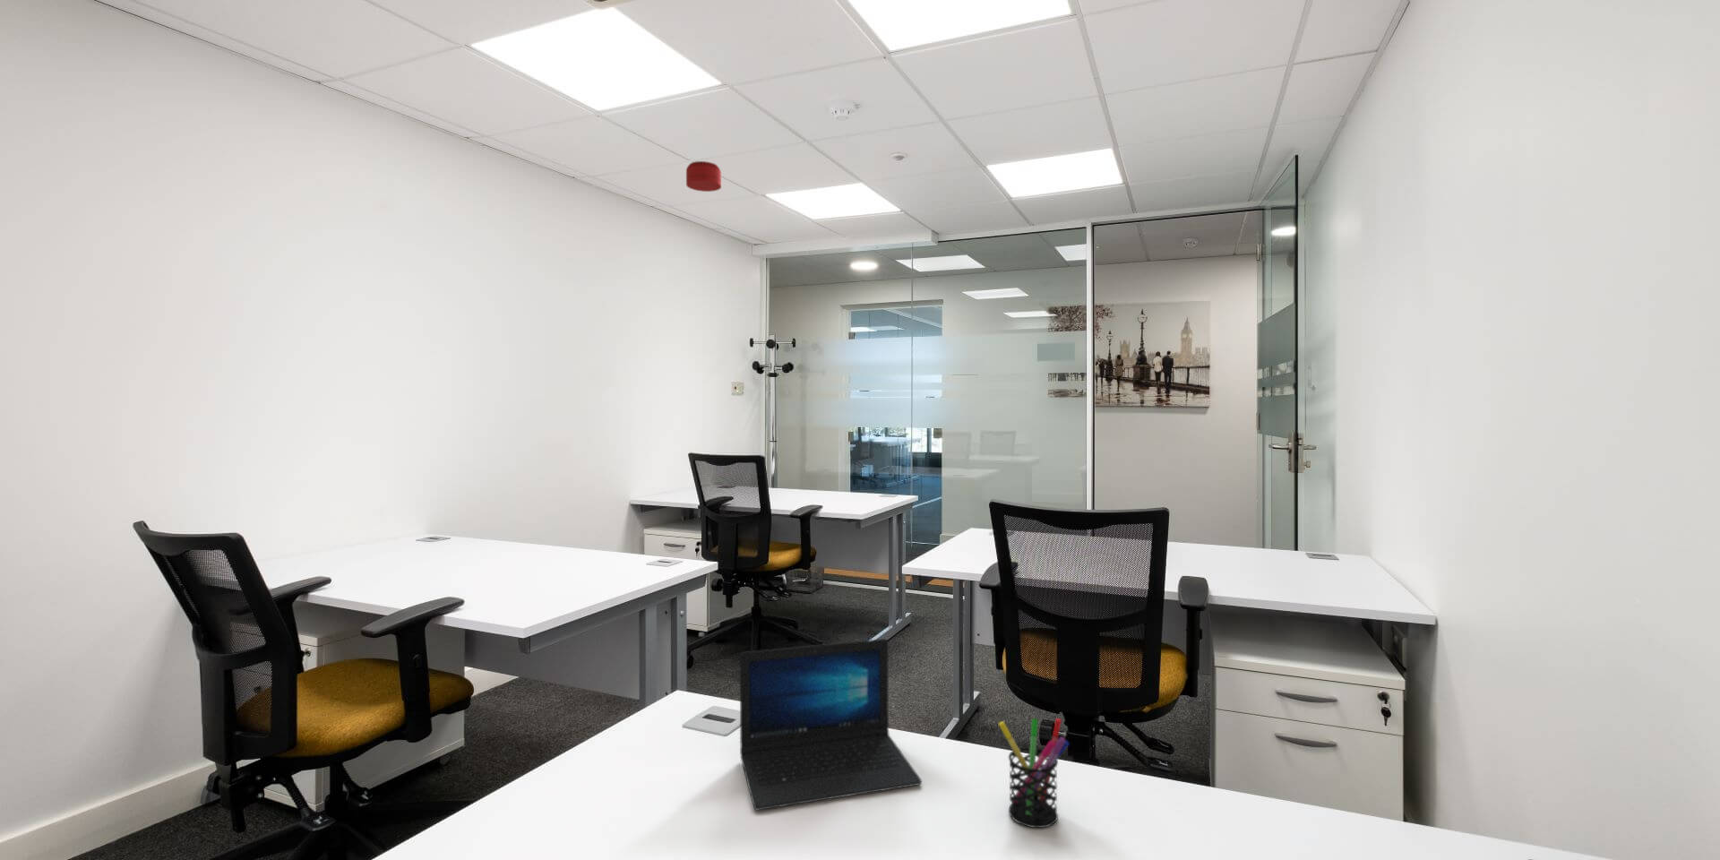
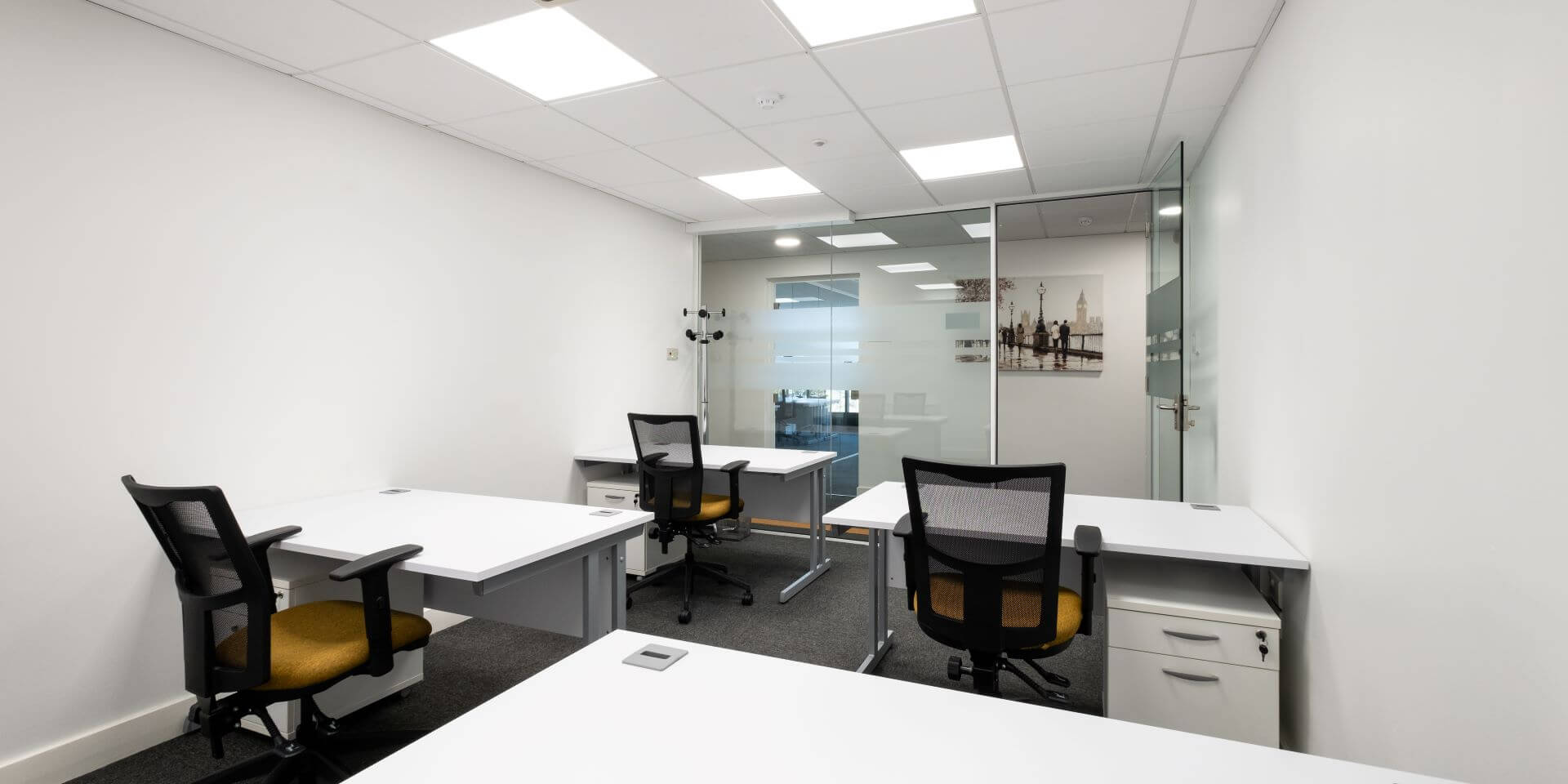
- smoke detector [686,160,722,193]
- laptop [739,637,923,811]
- pen holder [998,717,1070,828]
